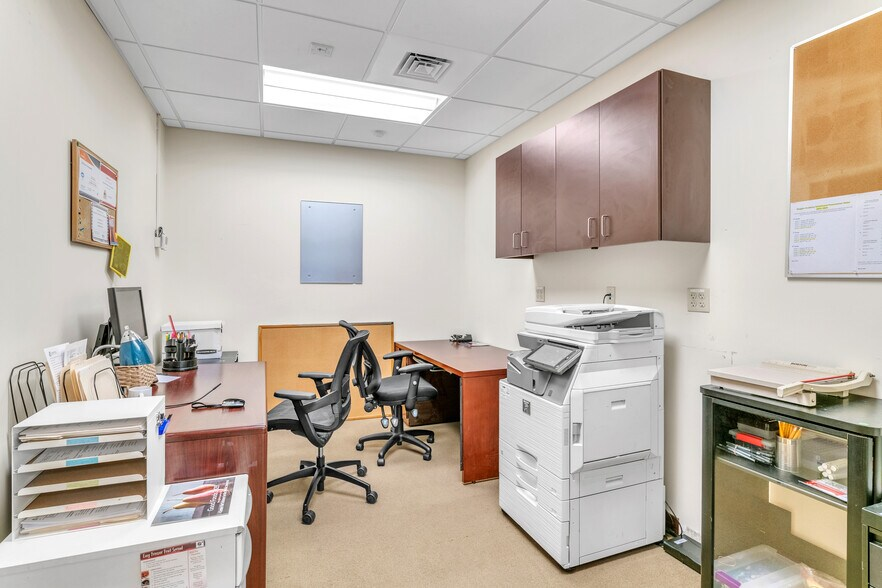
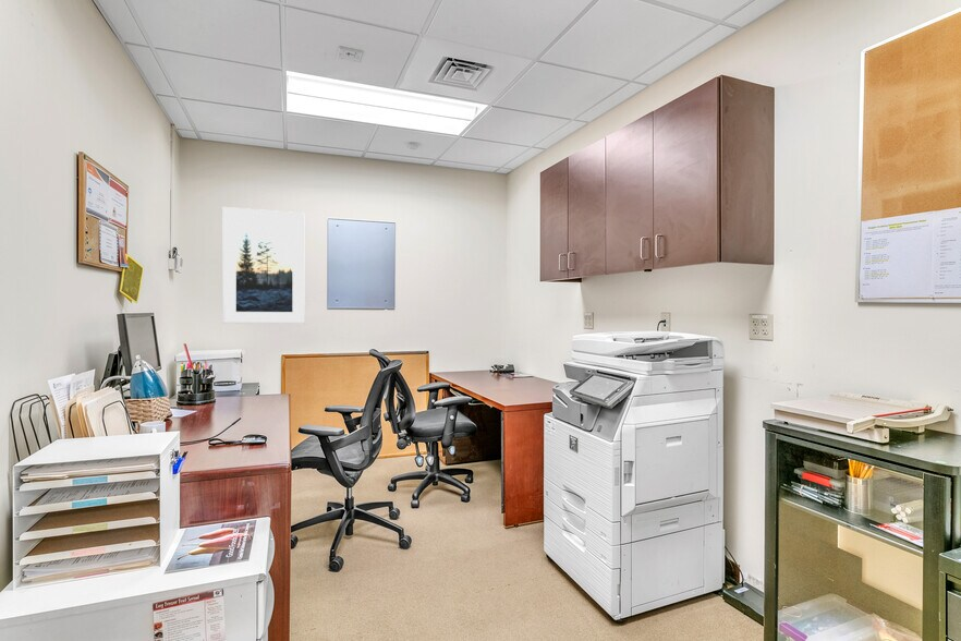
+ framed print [222,206,305,324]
